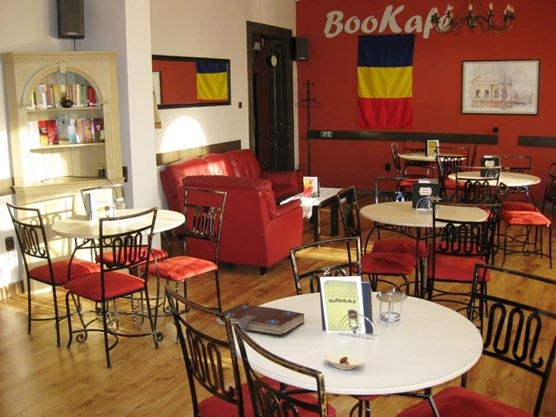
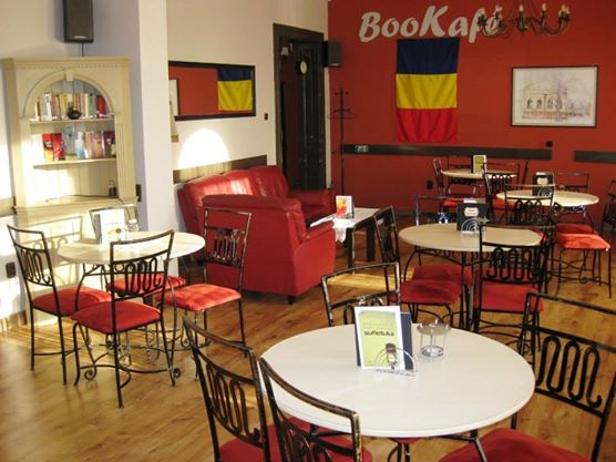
- saucer [323,353,365,371]
- book [215,303,306,337]
